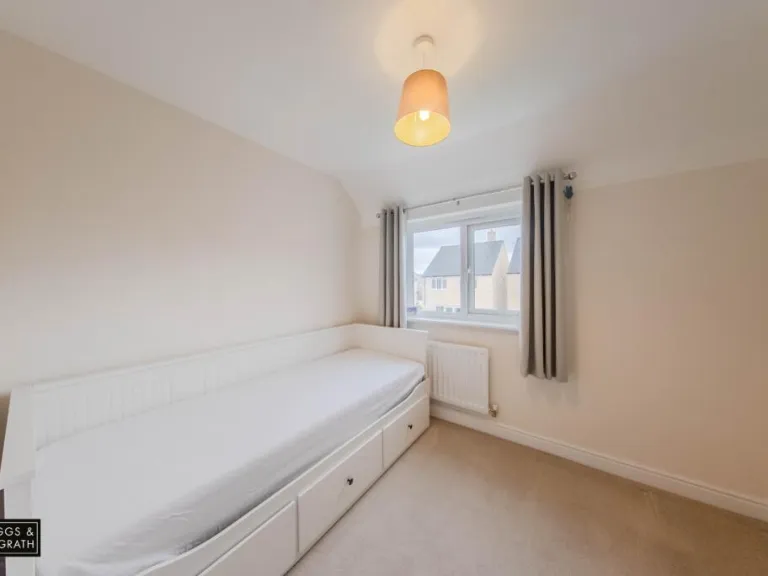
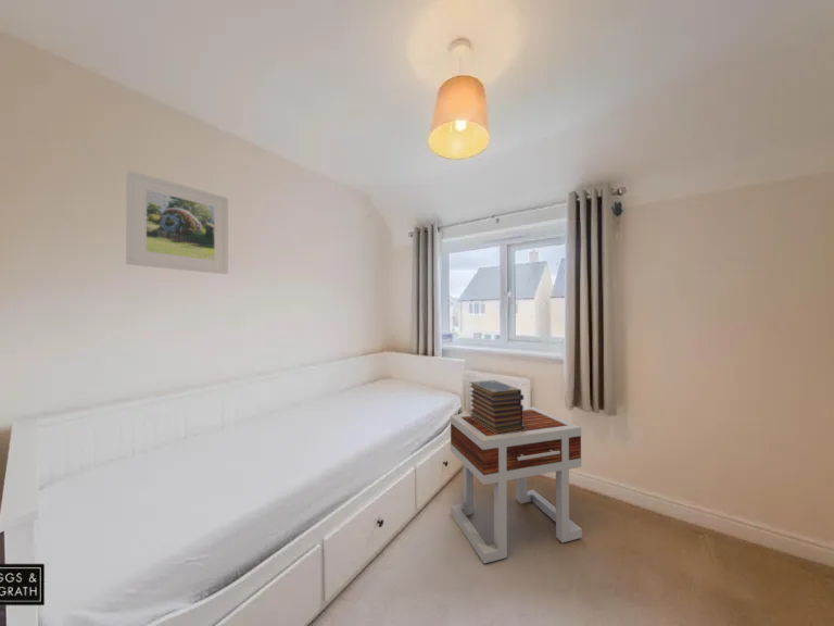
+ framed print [125,168,229,275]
+ book stack [469,379,526,435]
+ side table [450,405,583,564]
